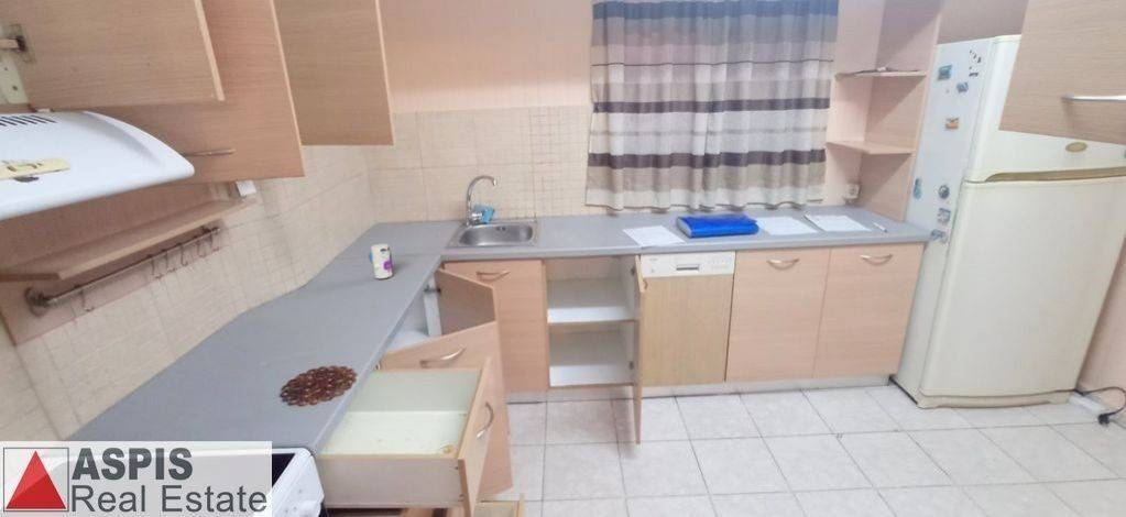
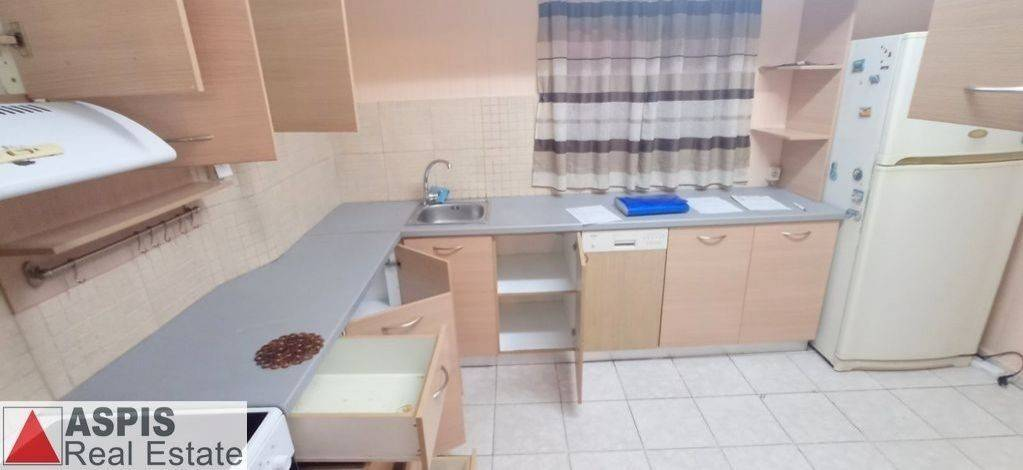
- toy [368,243,394,279]
